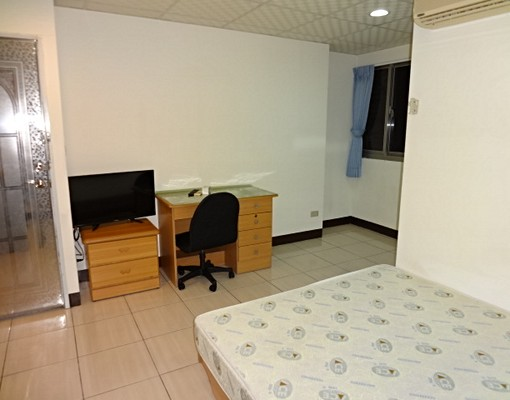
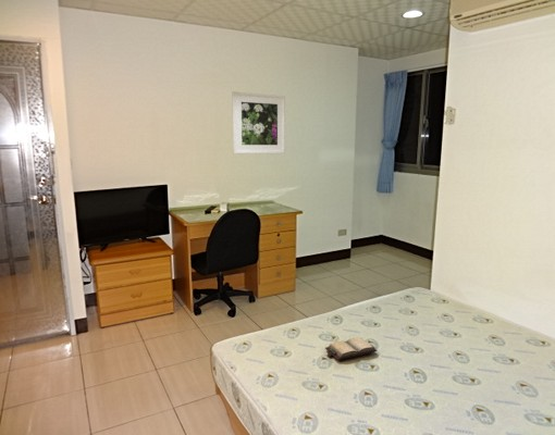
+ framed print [231,90,286,156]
+ hardback book [324,336,379,361]
